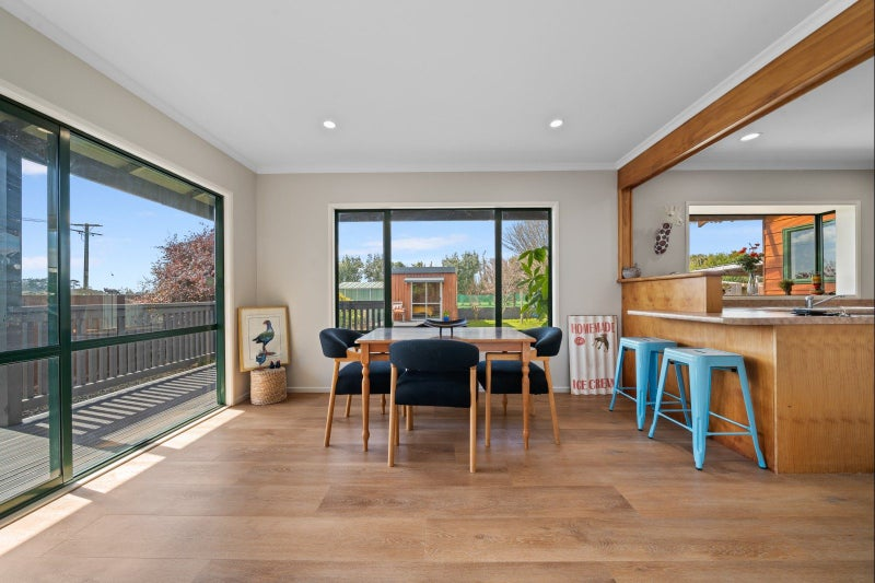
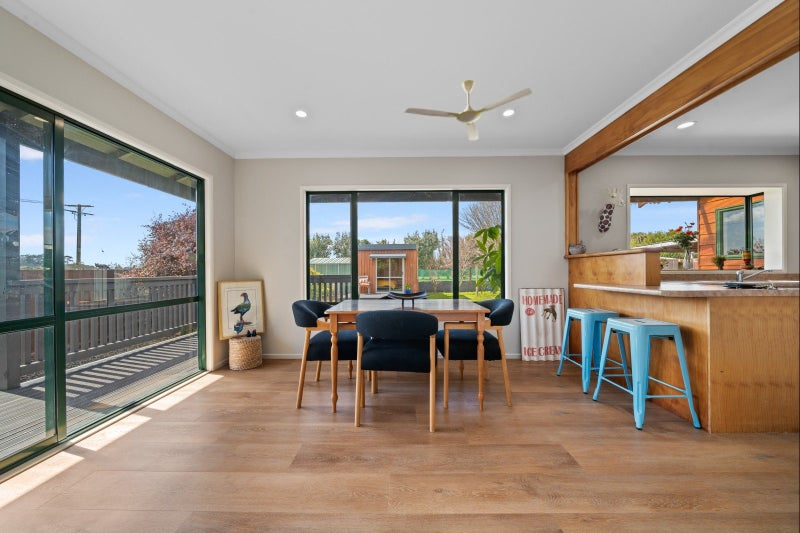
+ ceiling fan [404,79,533,141]
